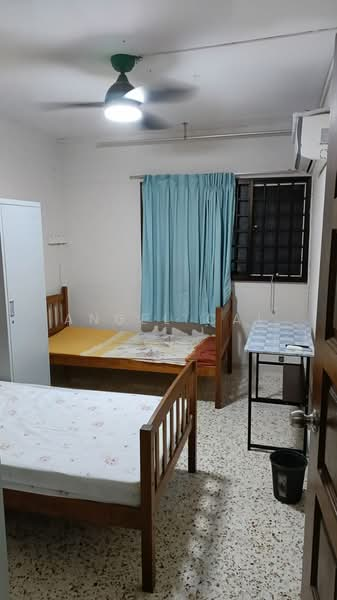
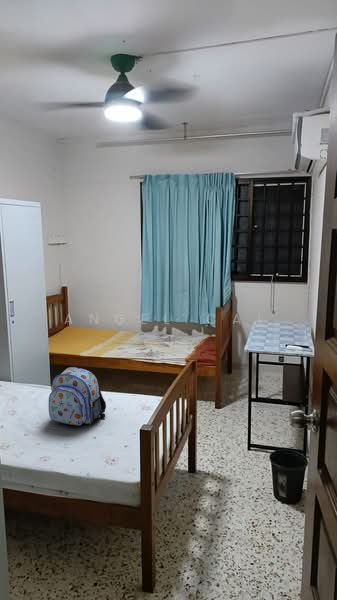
+ backpack [48,366,107,426]
